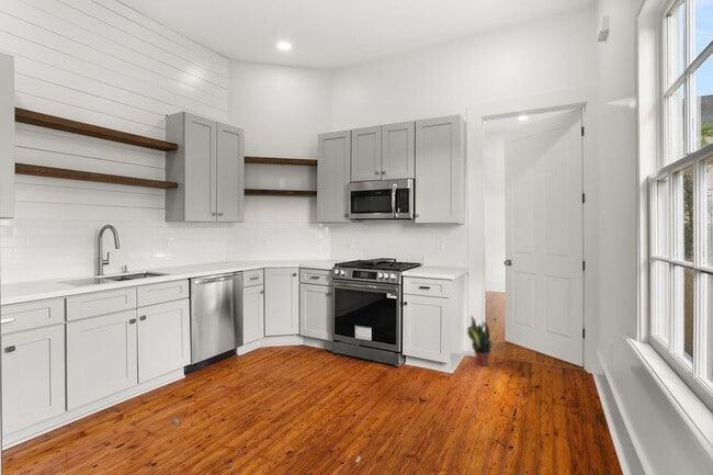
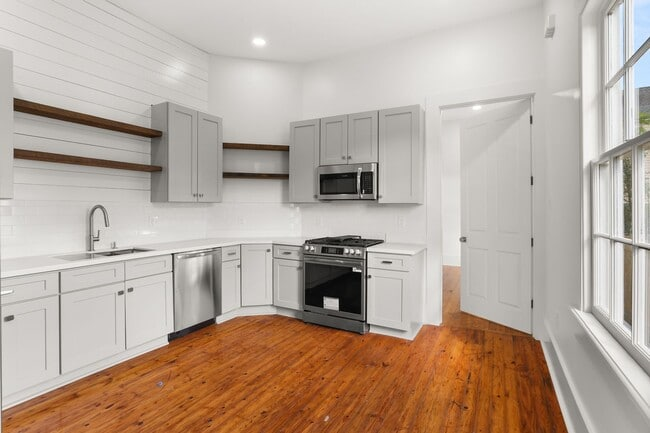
- potted plant [466,315,501,366]
